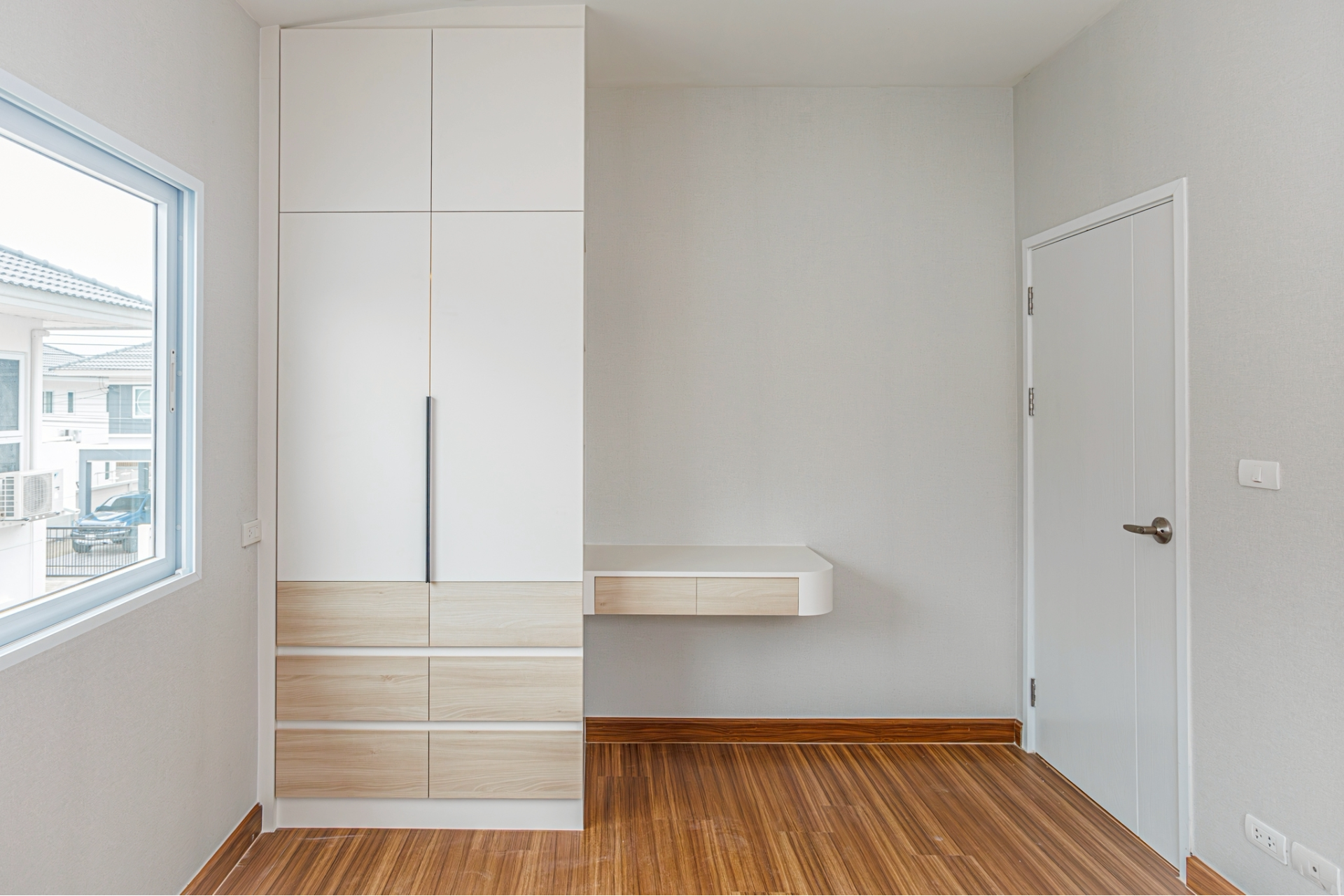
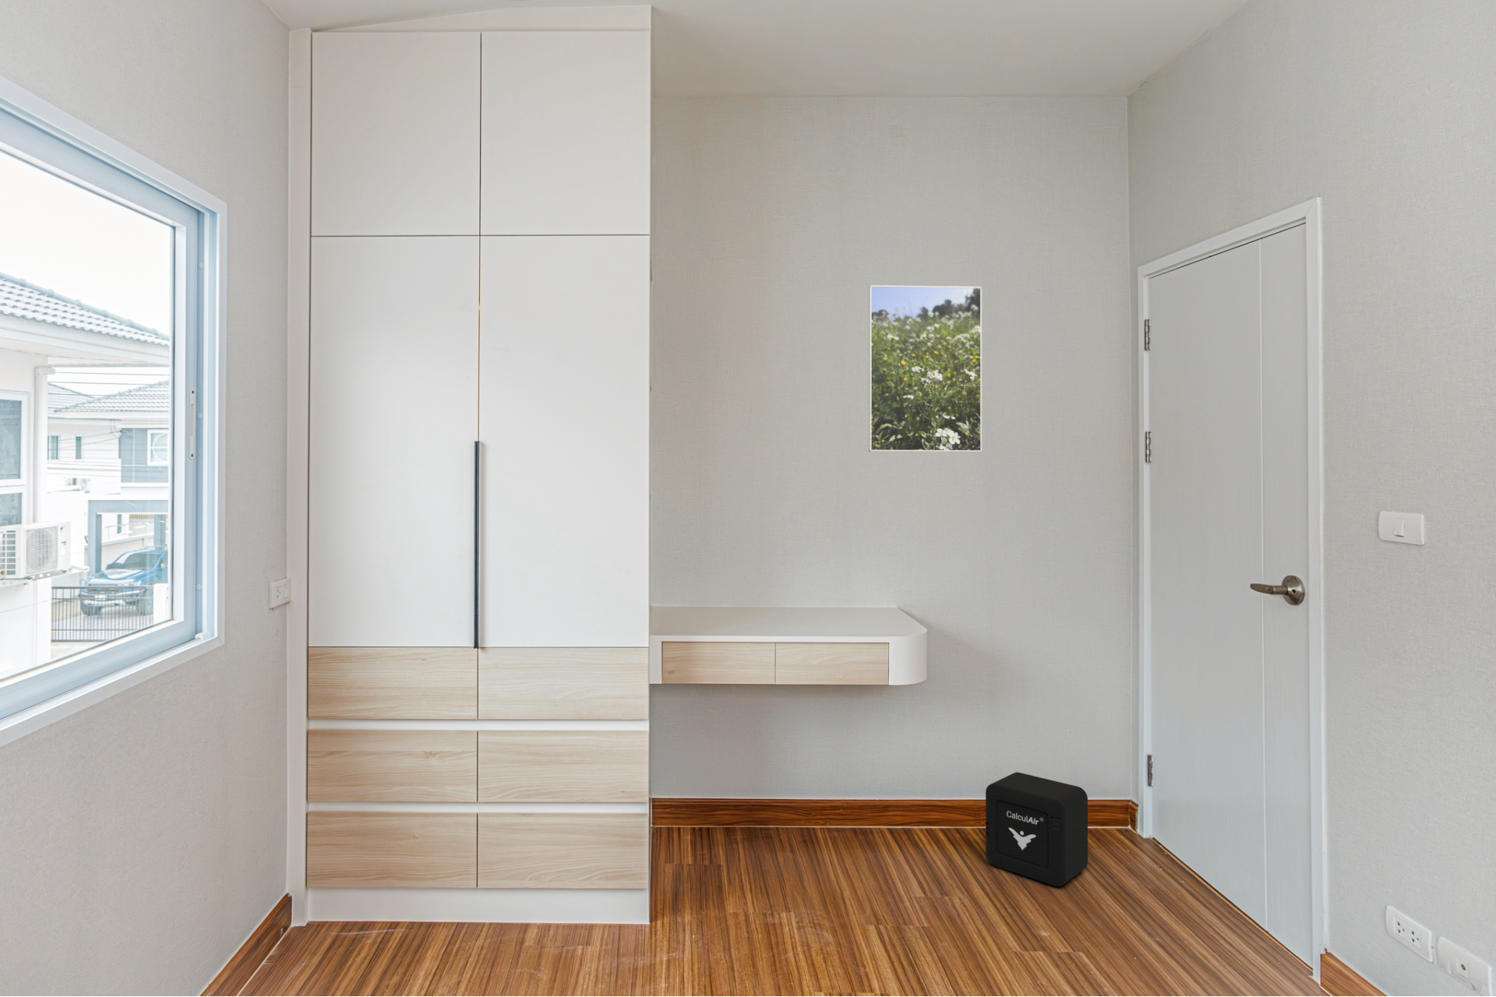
+ air purifier [985,771,1089,887]
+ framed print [868,284,983,453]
